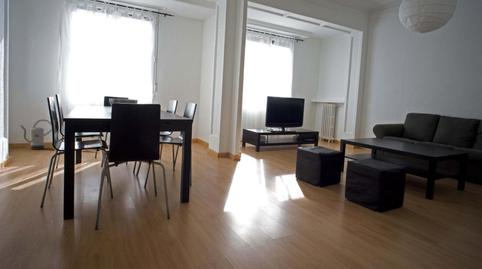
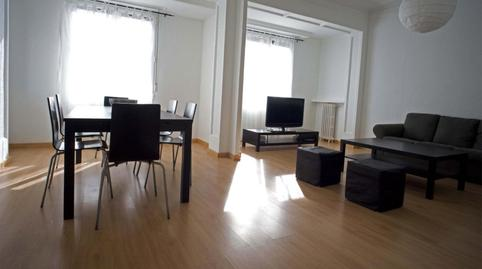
- watering can [19,119,52,151]
